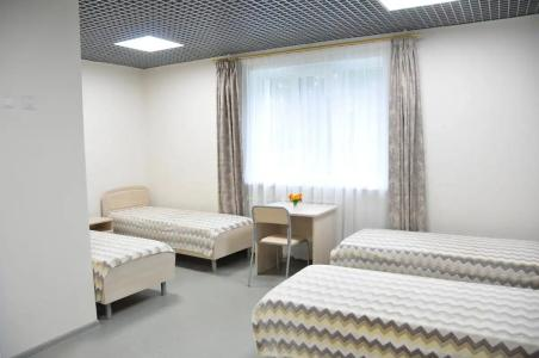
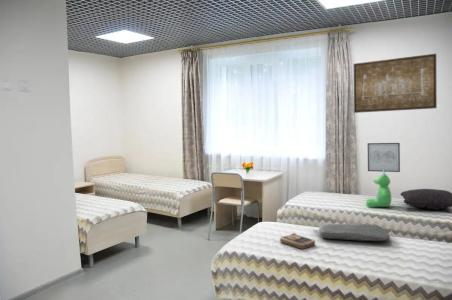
+ book [279,232,316,250]
+ pillow [399,188,452,211]
+ teddy bear [365,171,392,208]
+ wall art [367,142,401,173]
+ wall art [353,53,438,114]
+ pillow [318,223,391,242]
